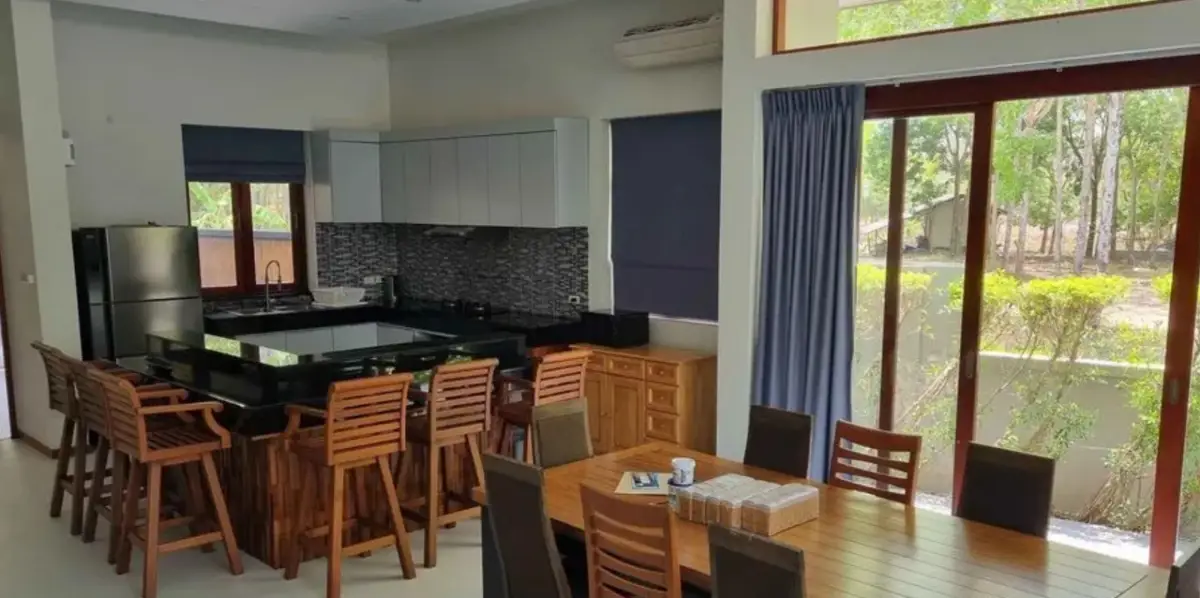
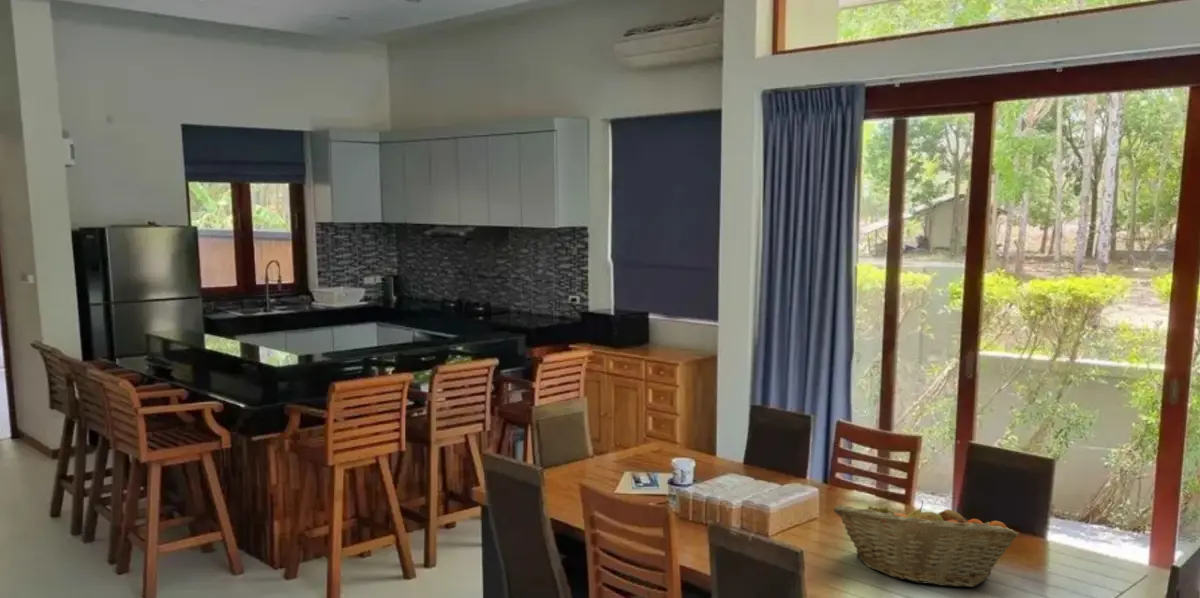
+ fruit basket [832,500,1019,588]
